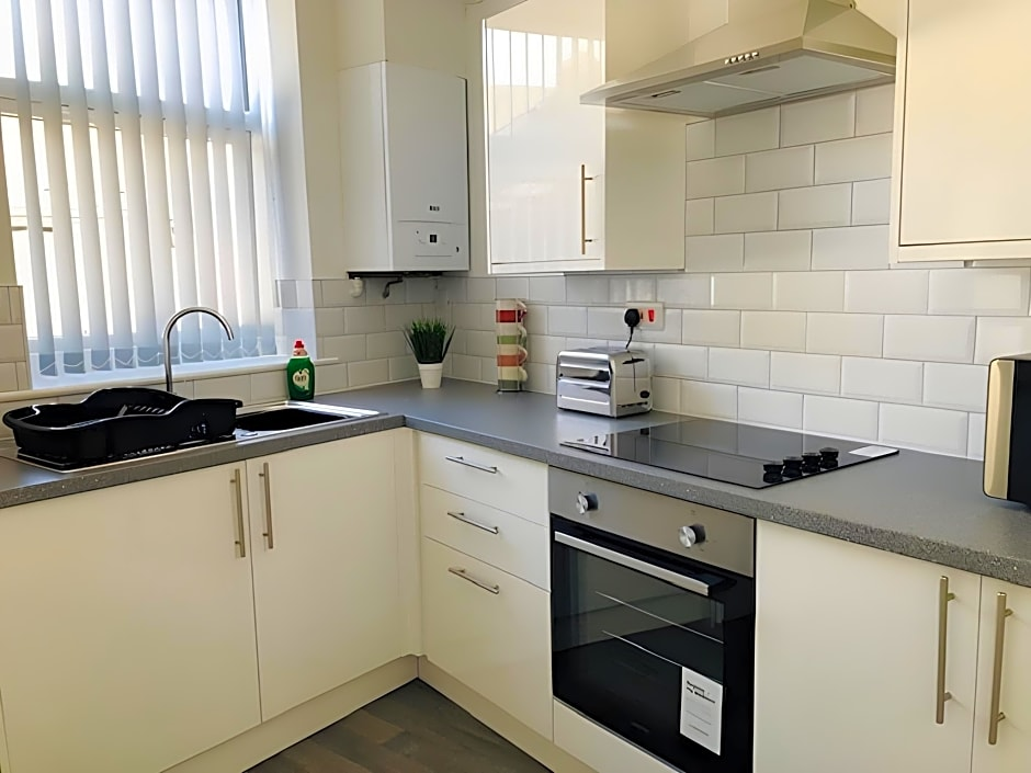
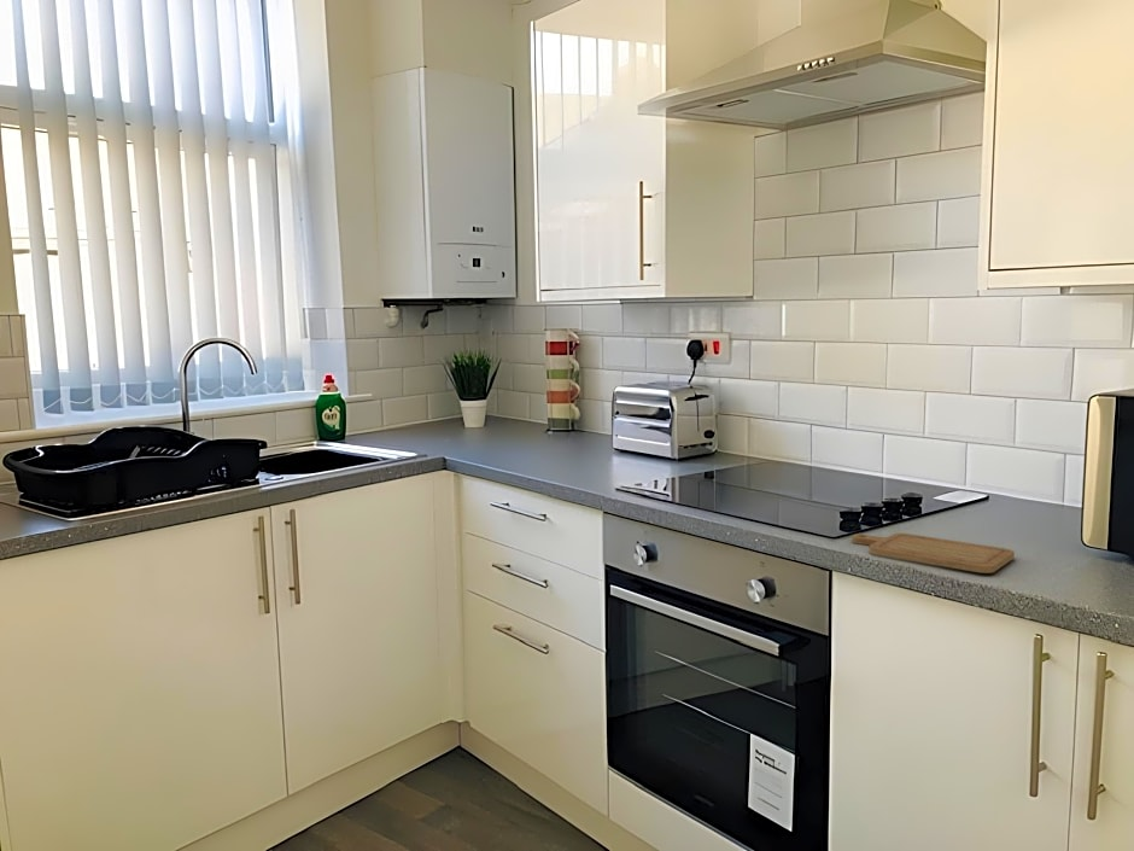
+ chopping board [850,532,1016,575]
